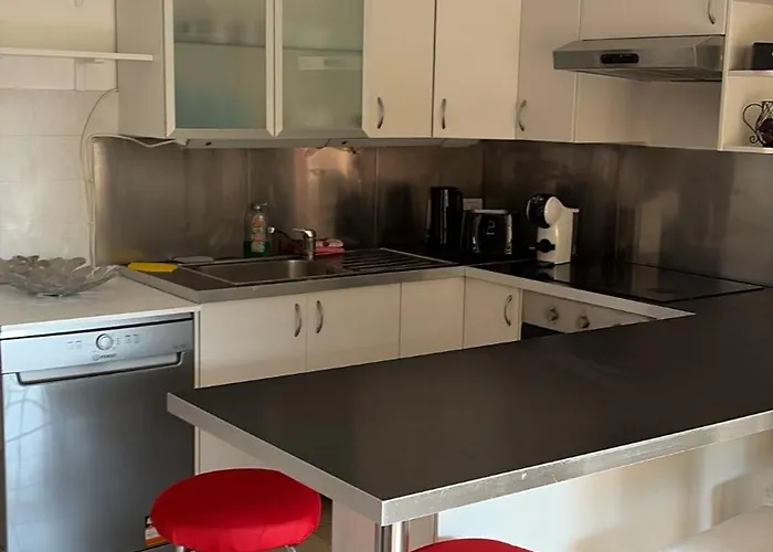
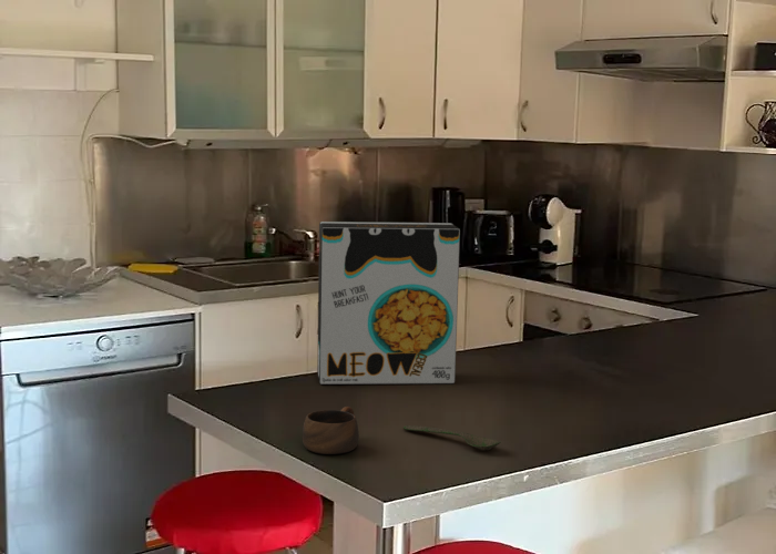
+ cereal box [316,220,461,386]
+ spoon [402,424,502,451]
+ cup [302,406,360,455]
